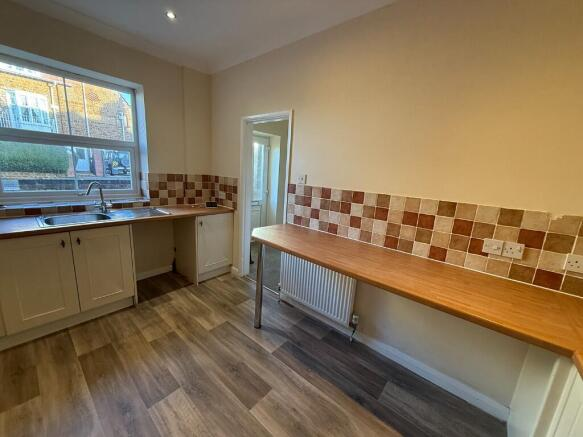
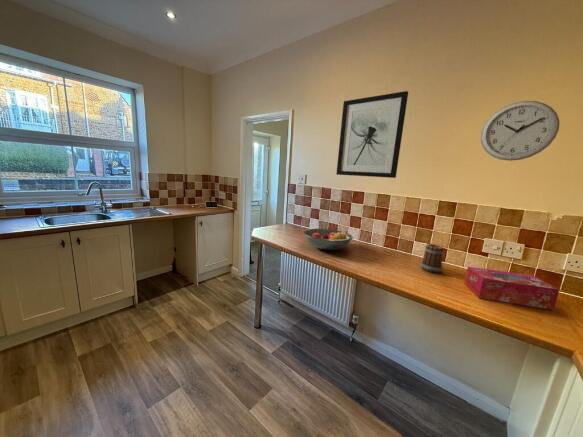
+ wall art [335,90,409,179]
+ mug [420,242,445,274]
+ fruit bowl [302,227,354,251]
+ tissue box [463,266,561,311]
+ wall clock [480,100,561,162]
